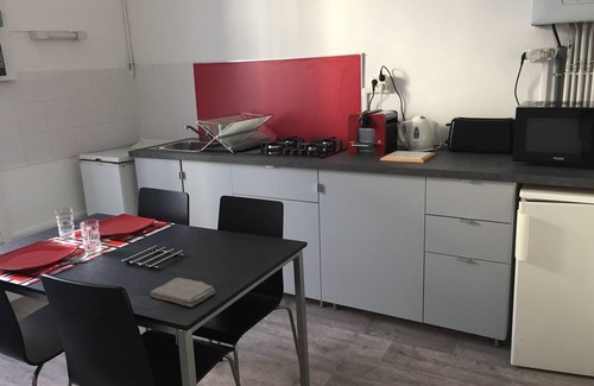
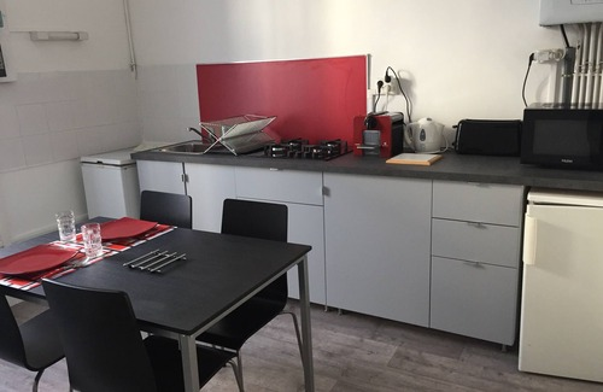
- washcloth [148,277,216,308]
